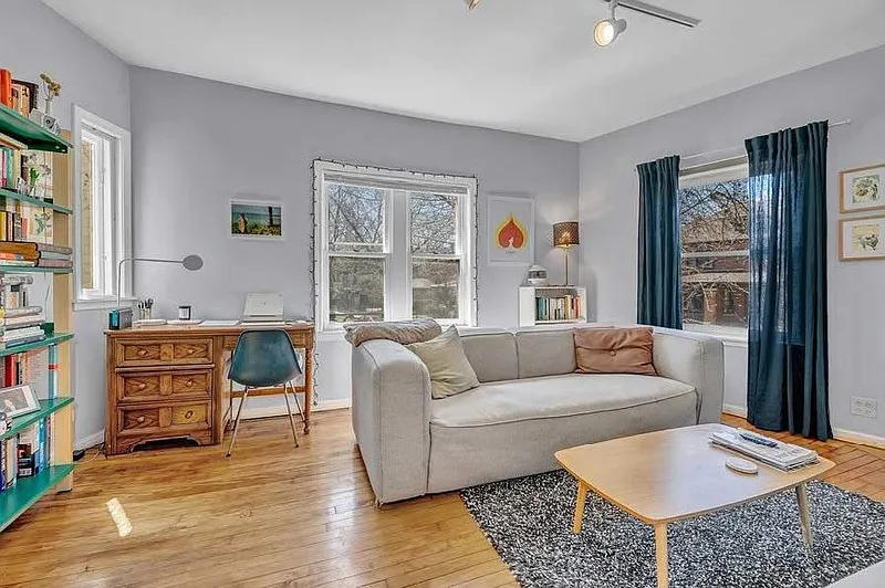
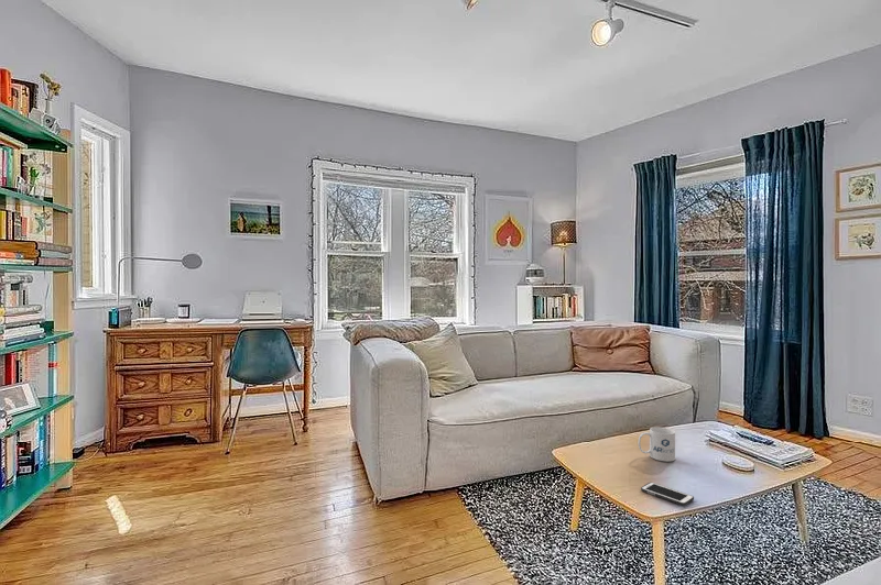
+ cell phone [640,482,695,507]
+ mug [638,426,676,463]
